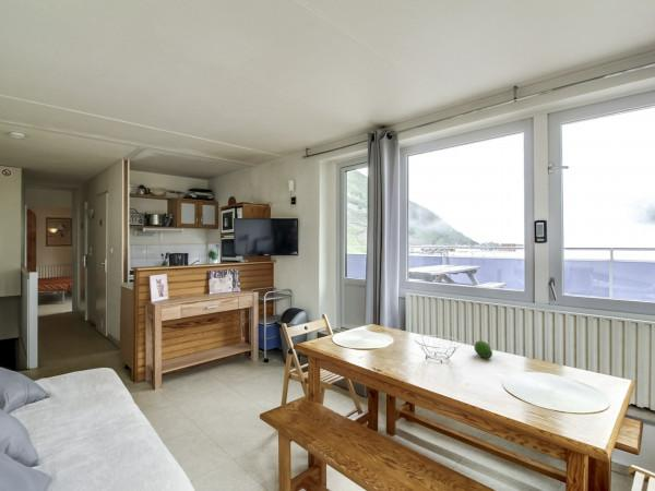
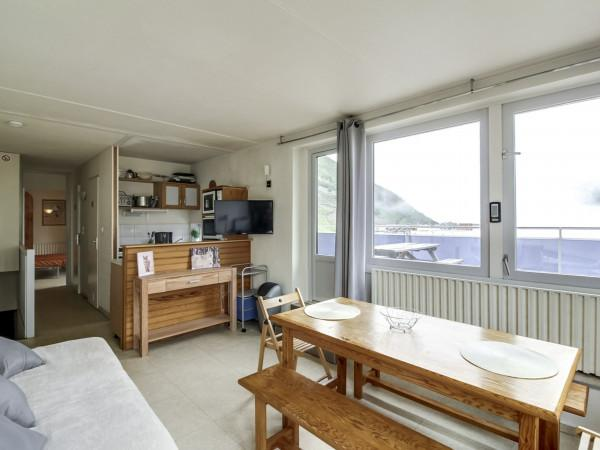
- fruit [473,339,493,359]
